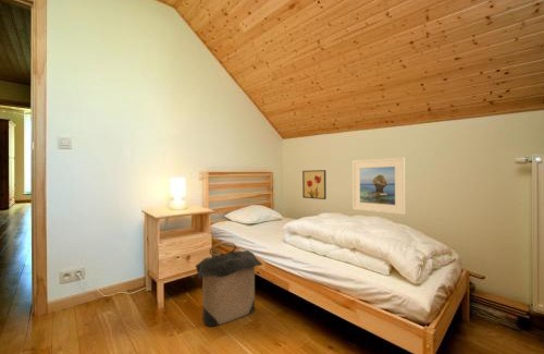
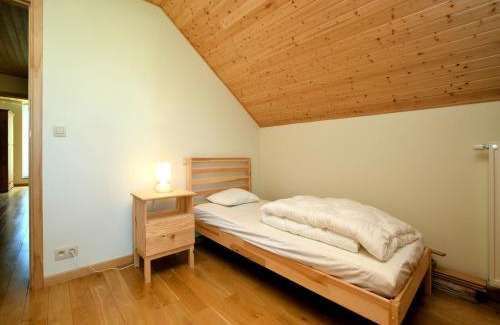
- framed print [351,157,406,216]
- wall art [301,169,327,200]
- laundry hamper [195,241,264,328]
